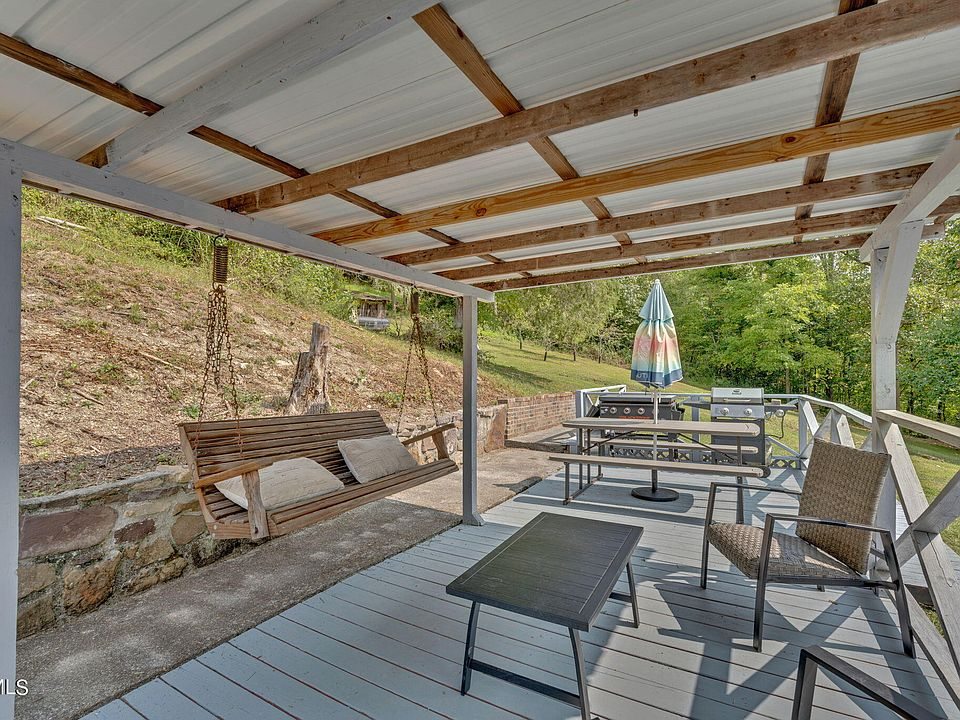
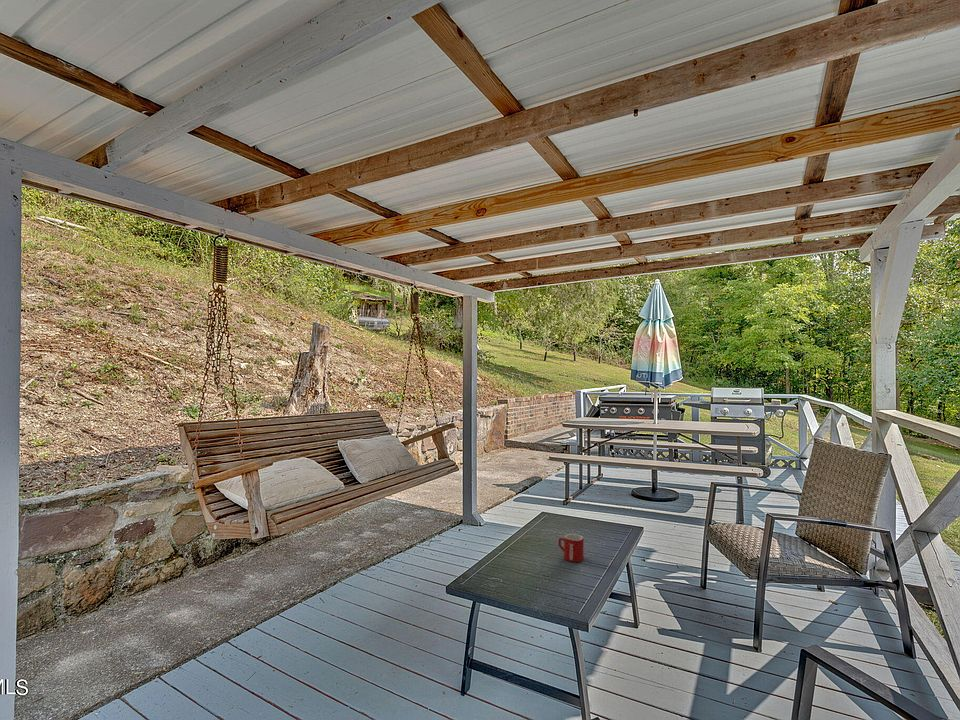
+ mug [558,533,585,563]
